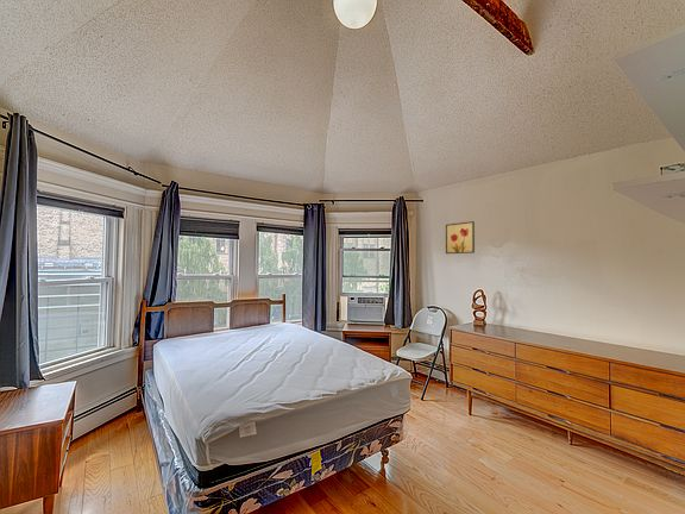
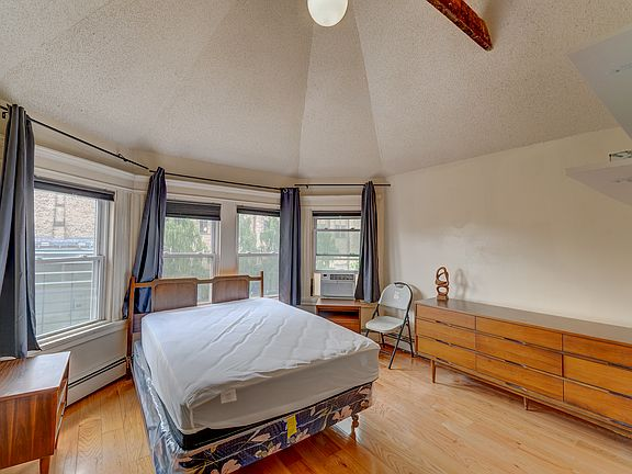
- wall art [445,220,476,255]
